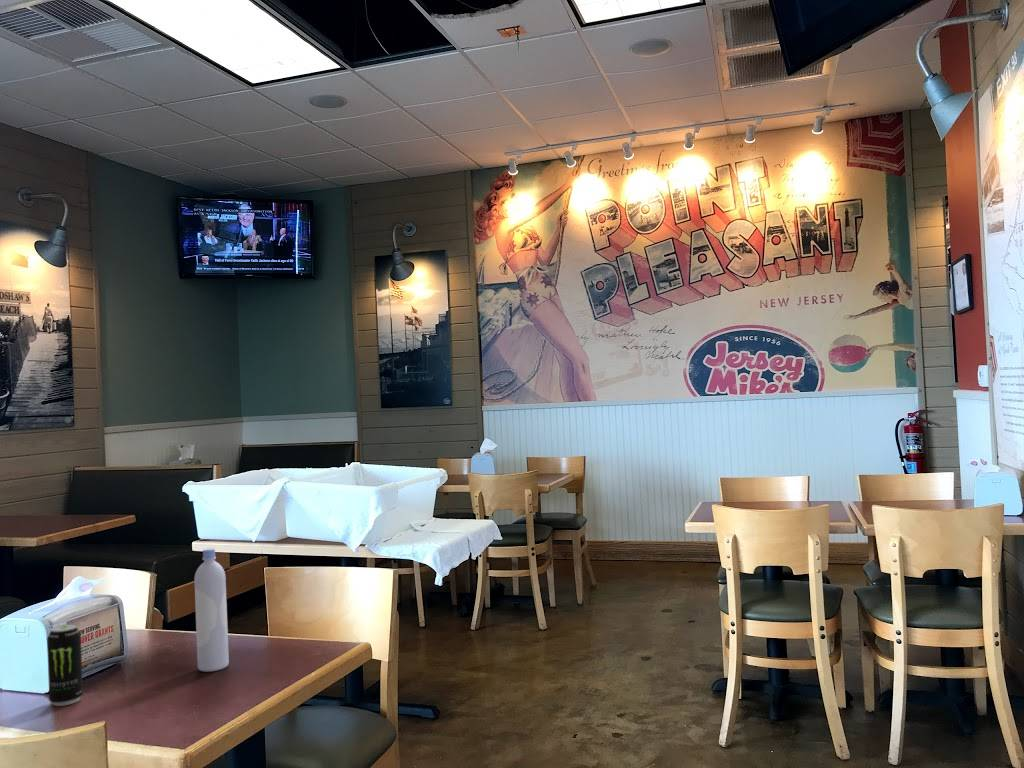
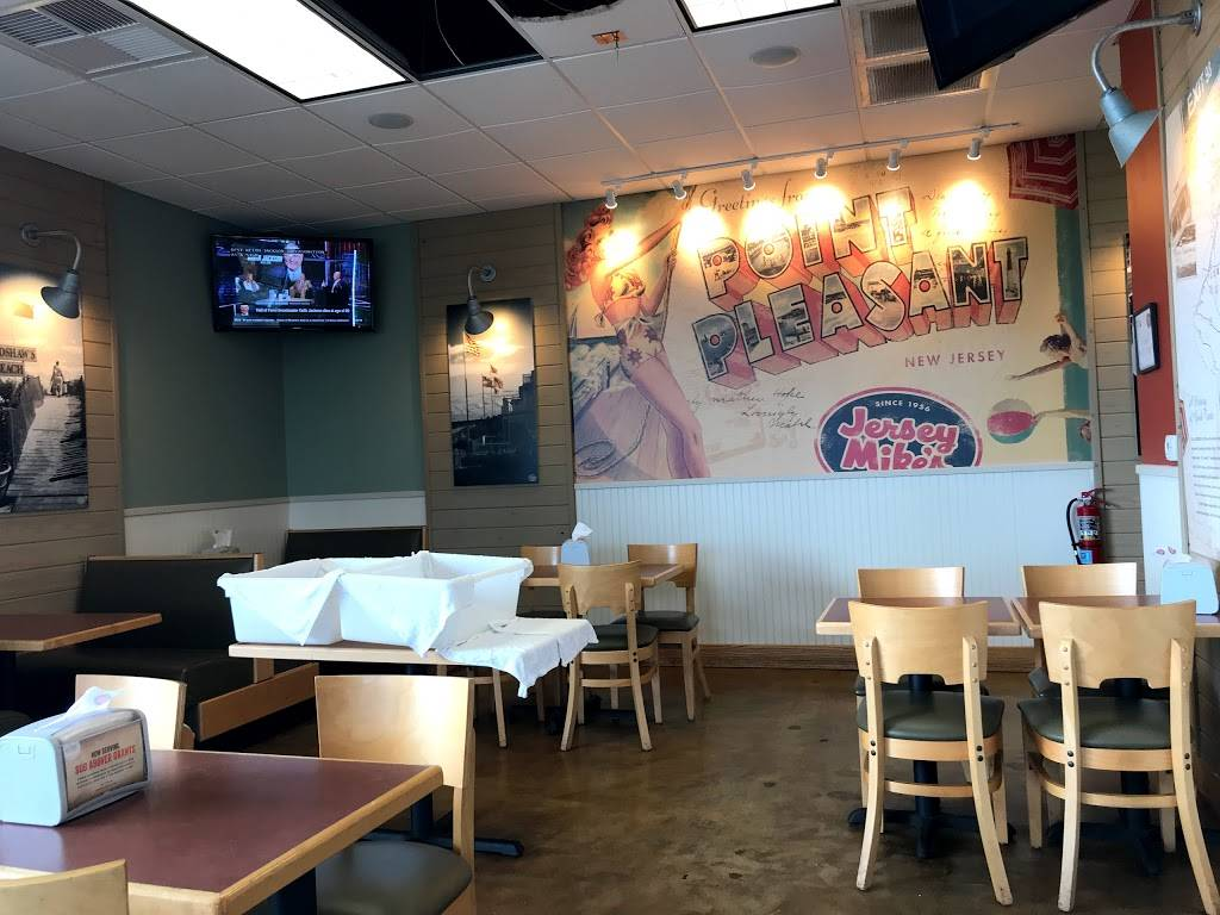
- beverage can [46,623,84,707]
- bottle [193,547,230,673]
